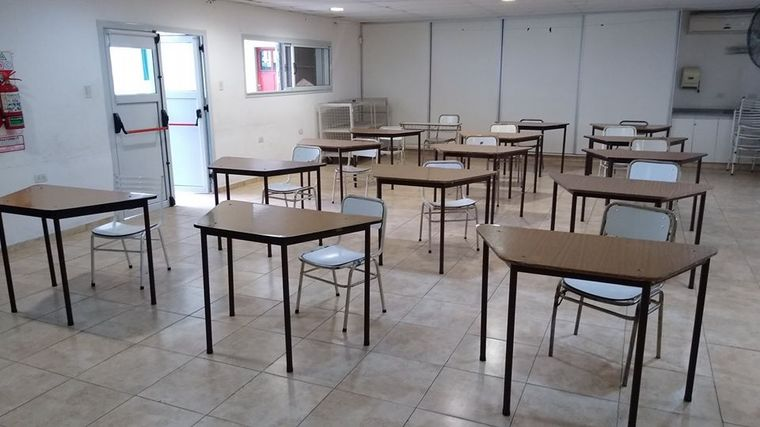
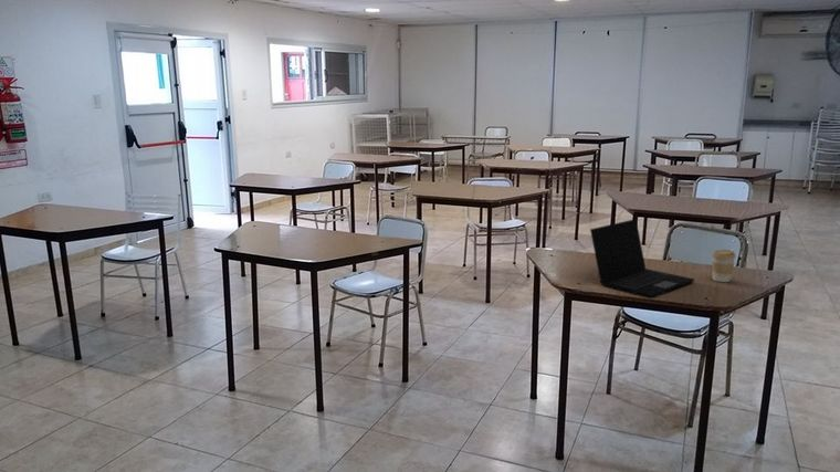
+ coffee cup [711,249,737,283]
+ laptop [589,218,695,298]
